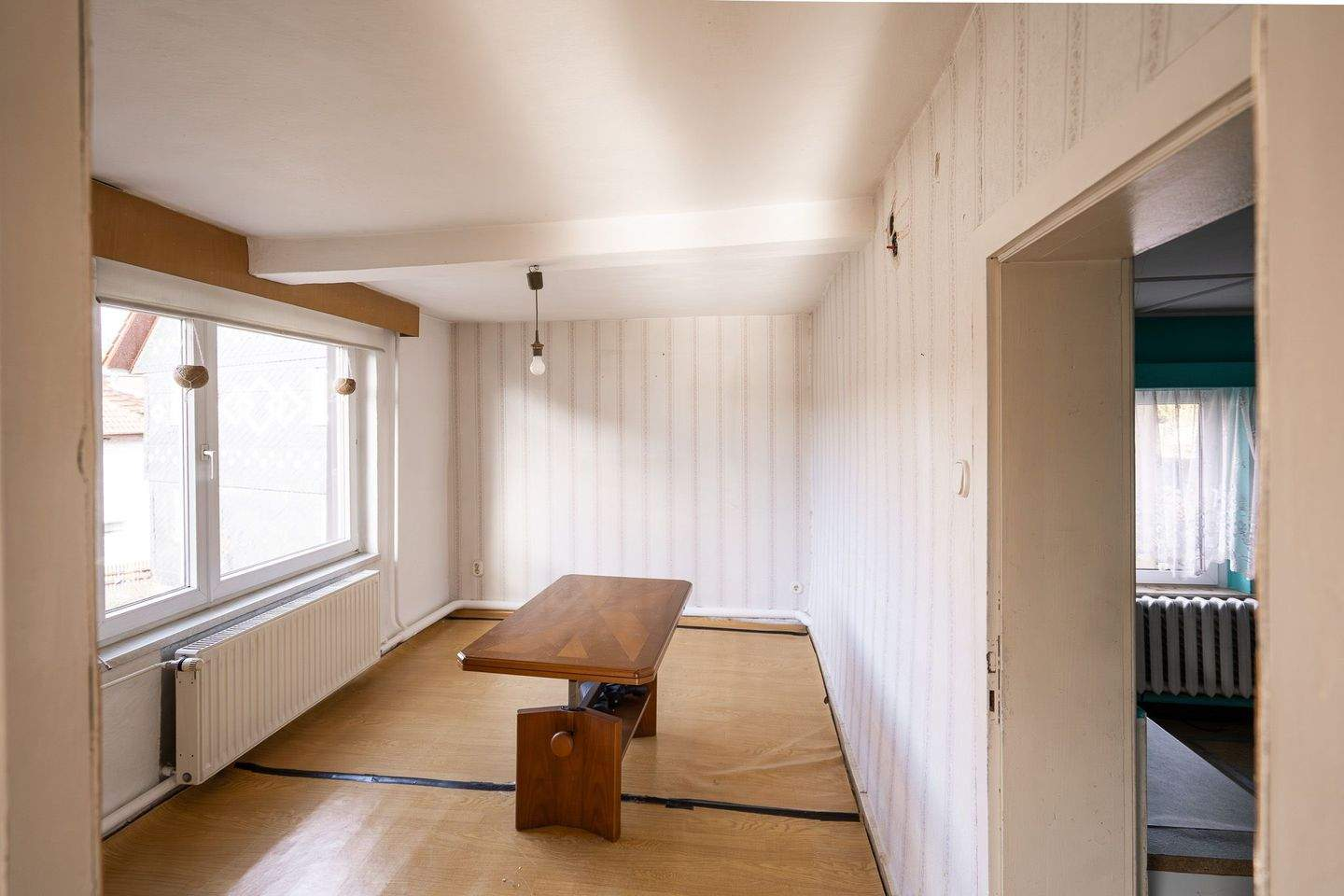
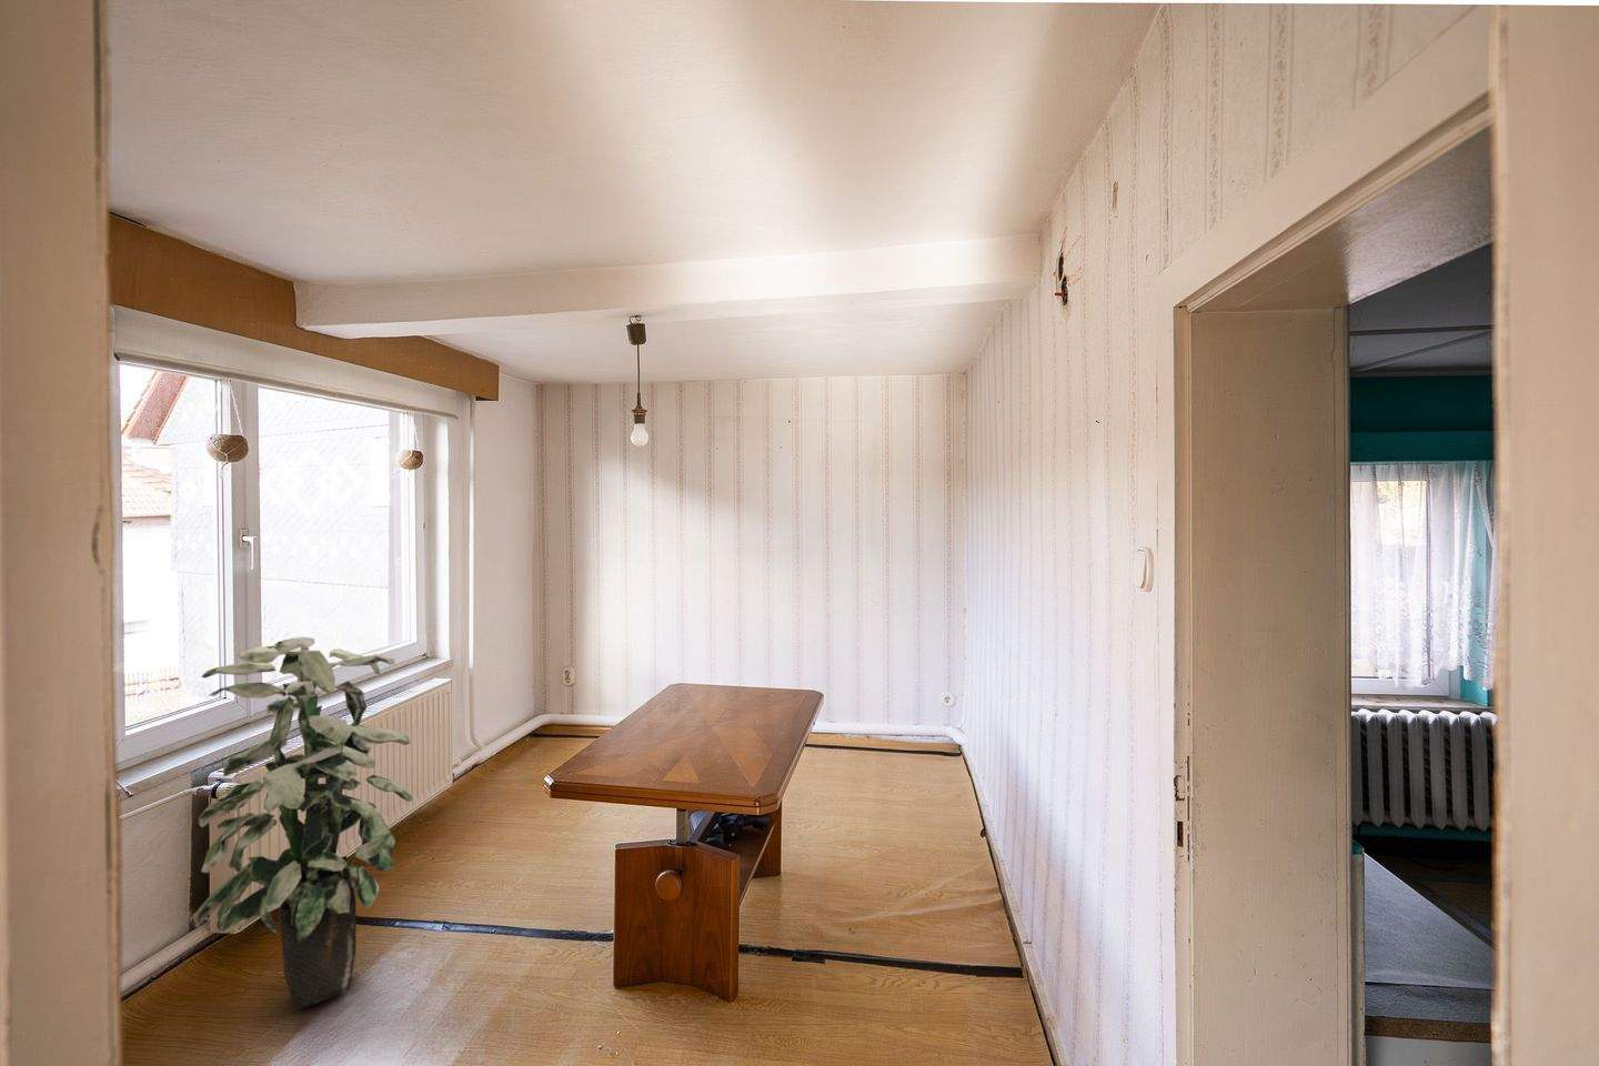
+ indoor plant [192,635,413,1010]
